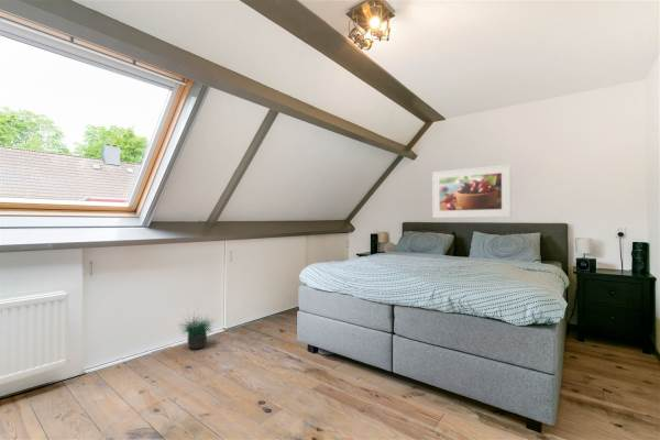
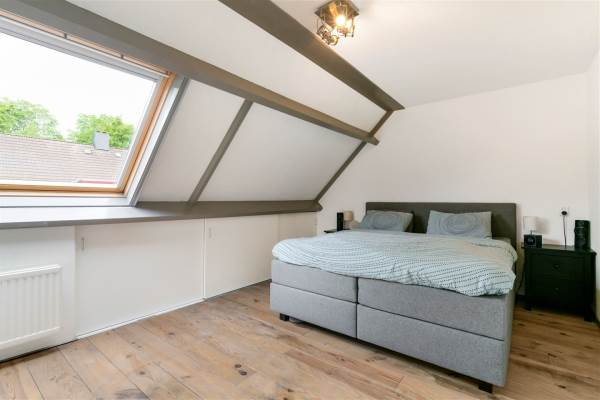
- potted plant [176,305,217,350]
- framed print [431,163,513,219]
